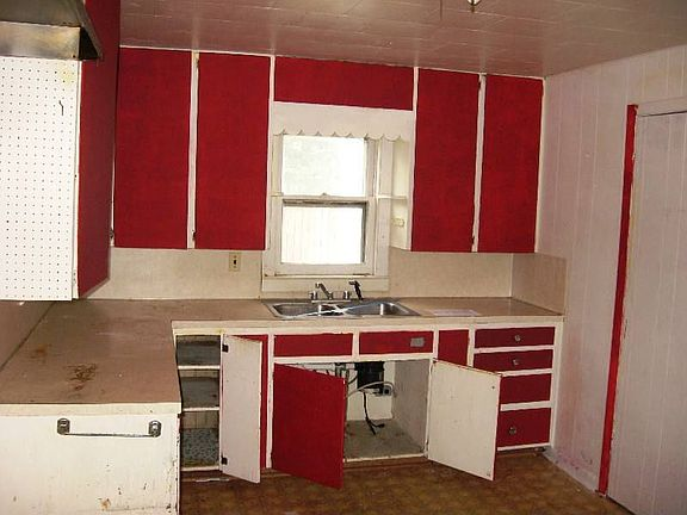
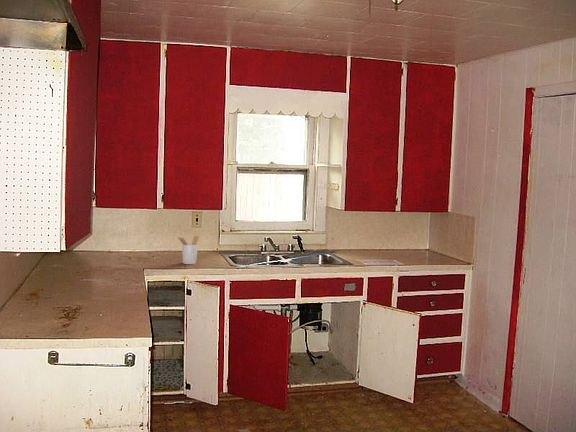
+ utensil holder [177,235,199,265]
